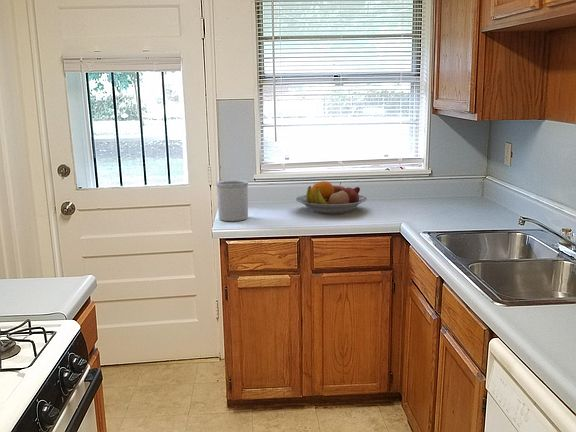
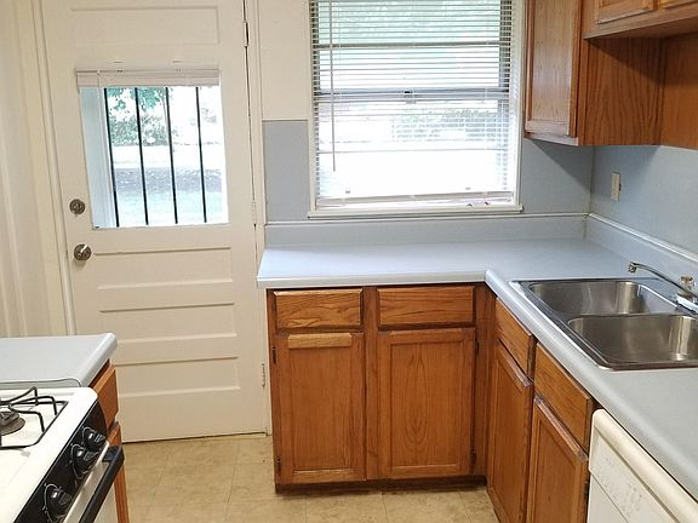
- utensil holder [215,179,249,222]
- fruit bowl [295,180,368,215]
